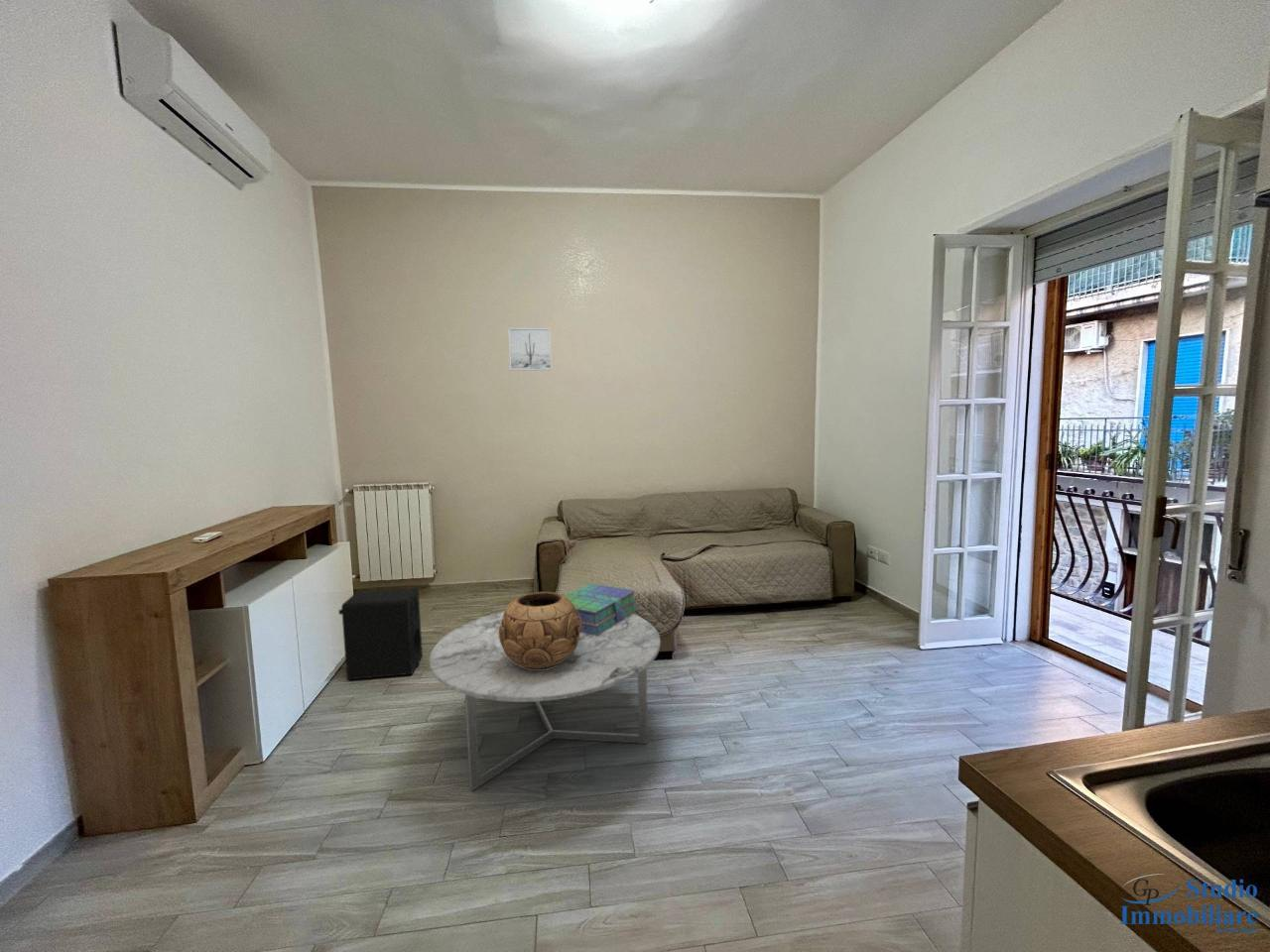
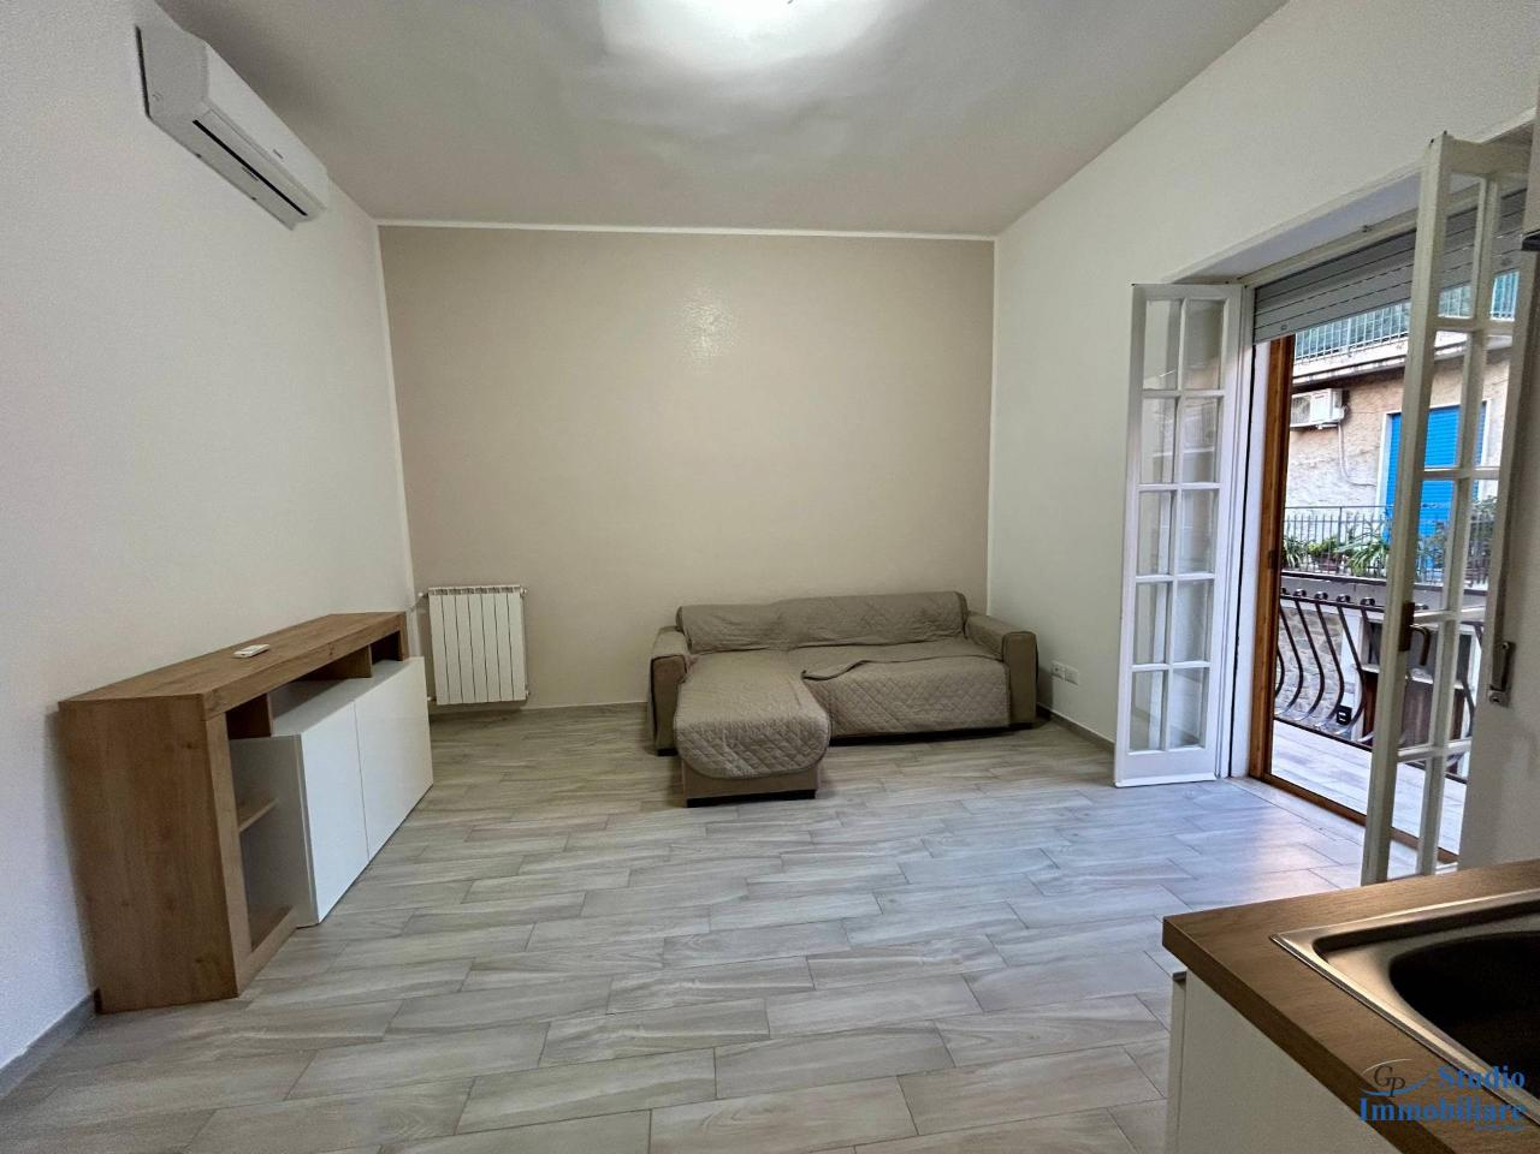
- coffee table [429,610,661,791]
- decorative bowl [498,591,581,669]
- wall art [508,327,553,371]
- stack of books [564,582,639,636]
- speaker [337,587,424,681]
